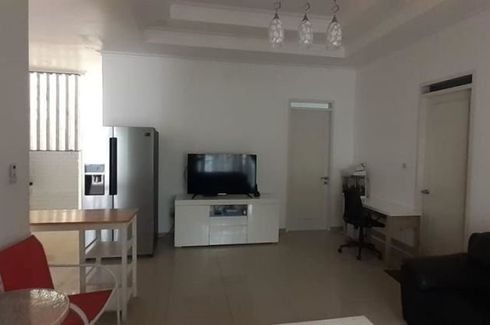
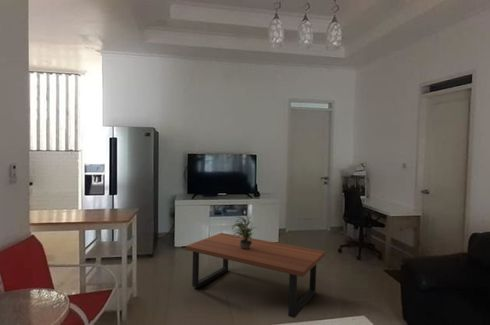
+ potted plant [231,216,257,249]
+ coffee table [185,232,326,319]
